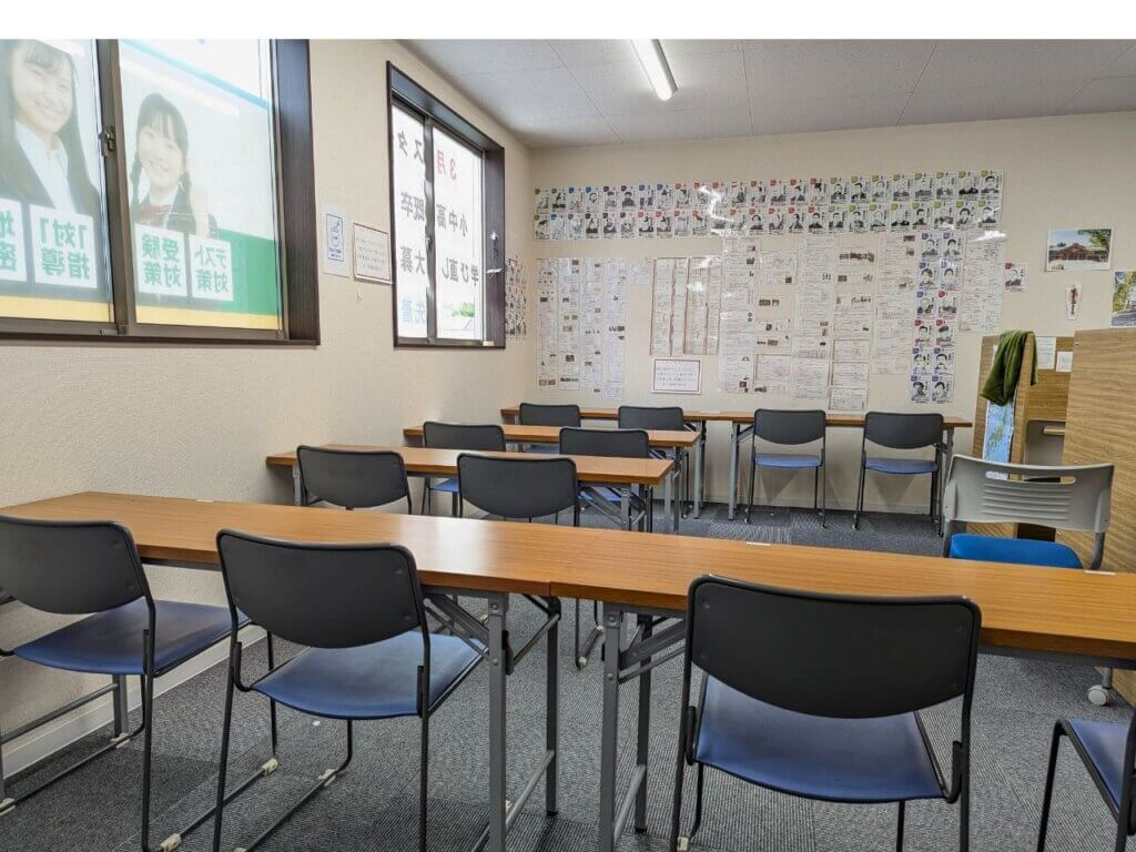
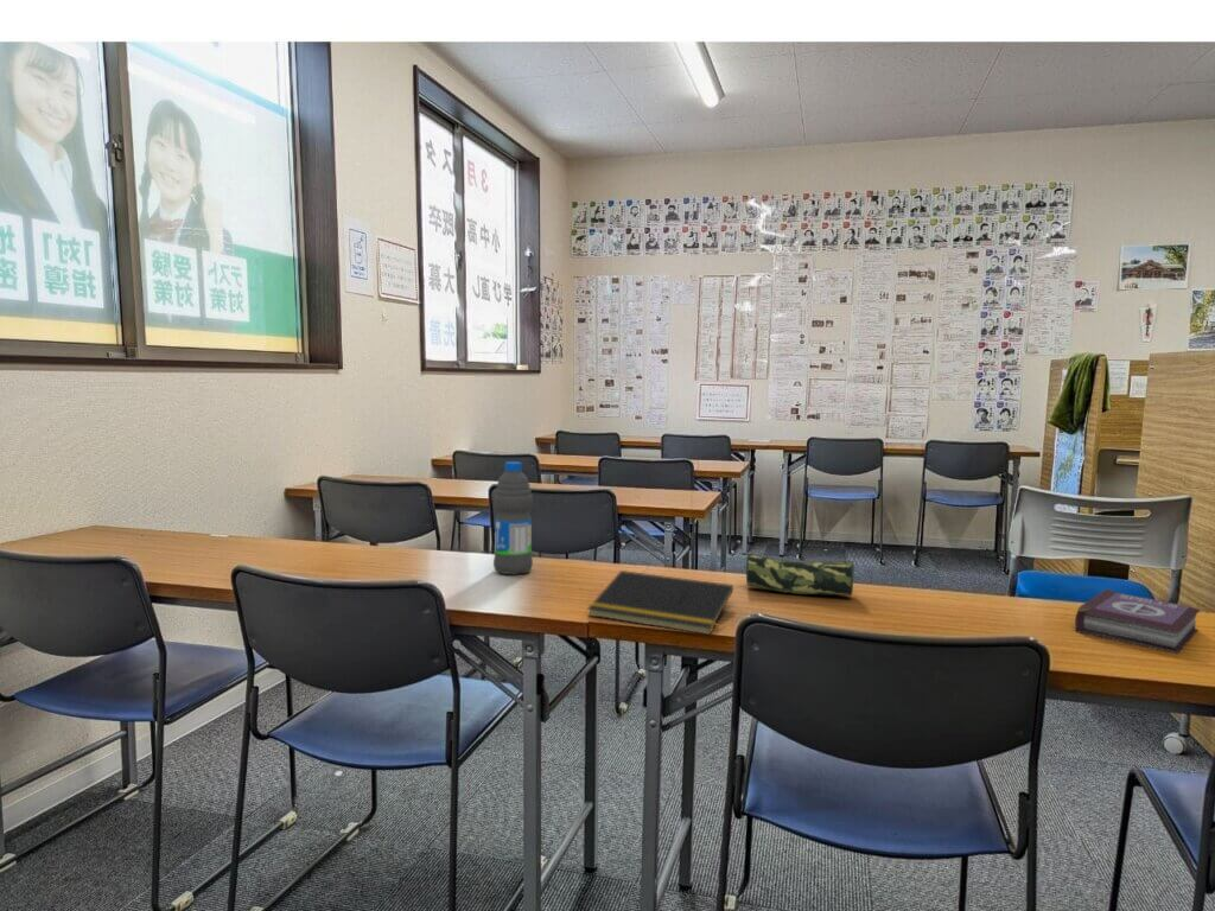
+ pencil case [742,552,855,597]
+ book [1074,588,1202,655]
+ notepad [586,569,734,636]
+ water bottle [492,460,534,576]
